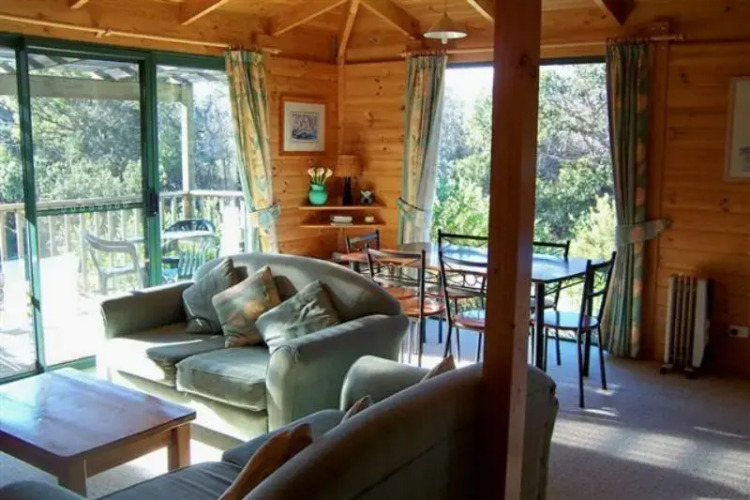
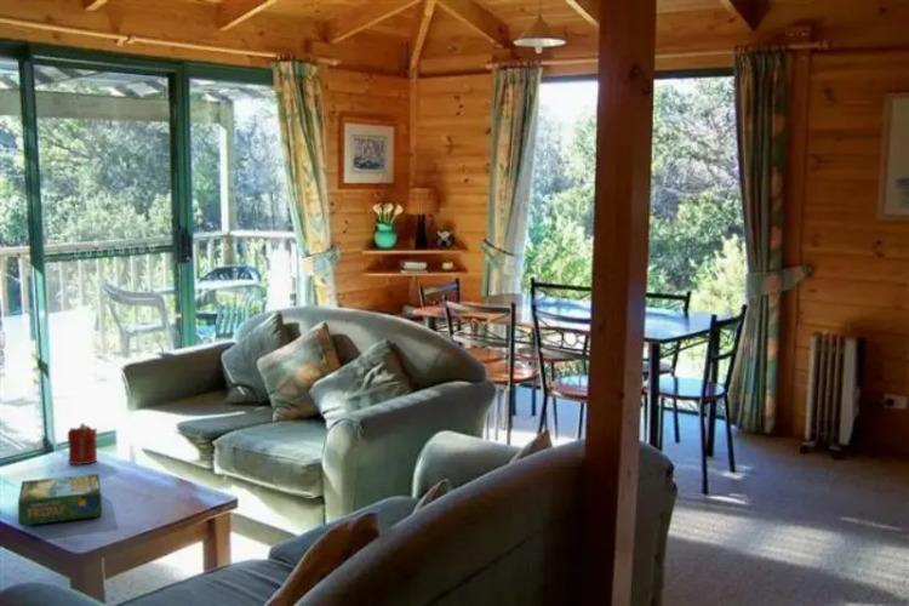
+ board game [17,473,103,527]
+ candle [67,422,98,465]
